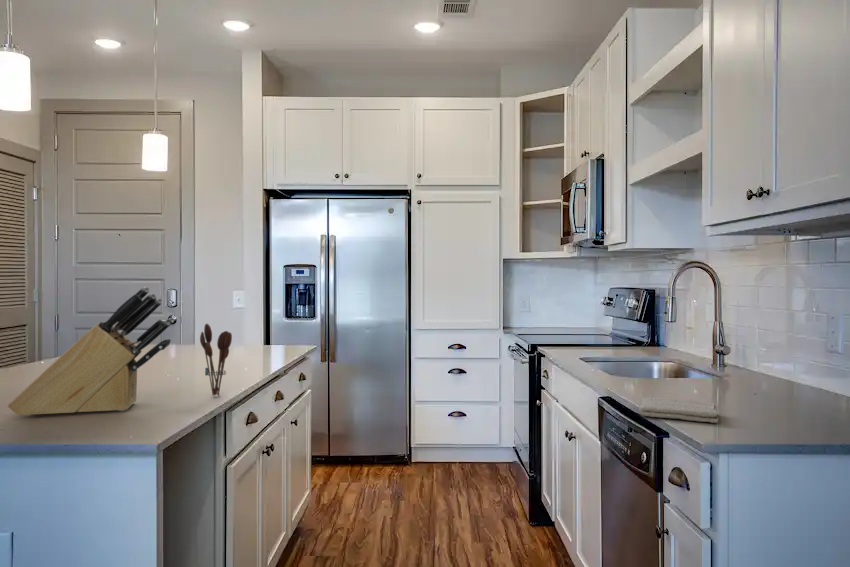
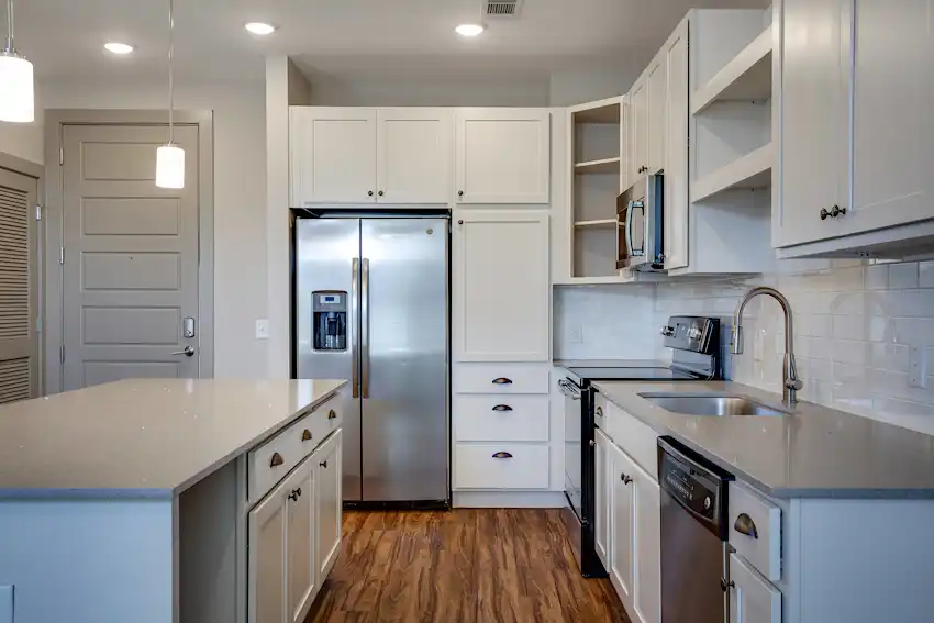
- utensil holder [199,323,233,397]
- knife block [6,286,175,417]
- washcloth [638,396,722,424]
